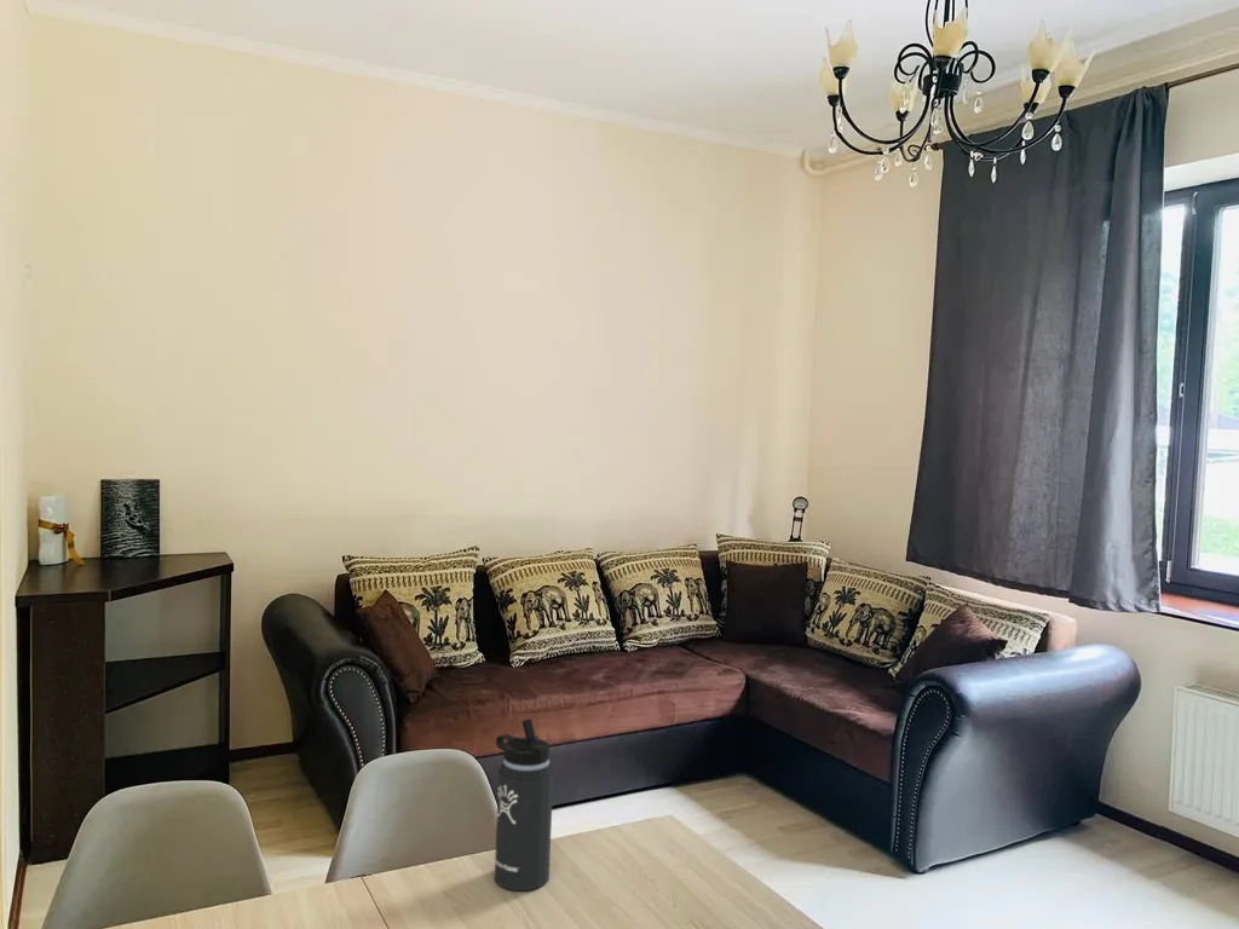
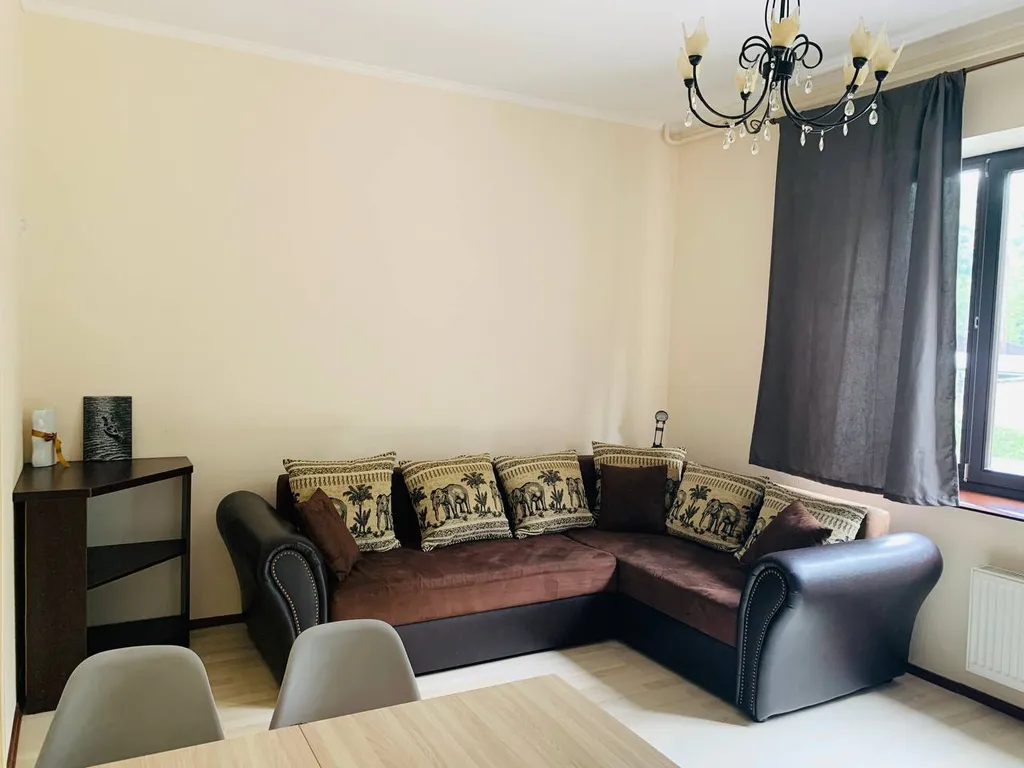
- thermos bottle [494,717,554,892]
